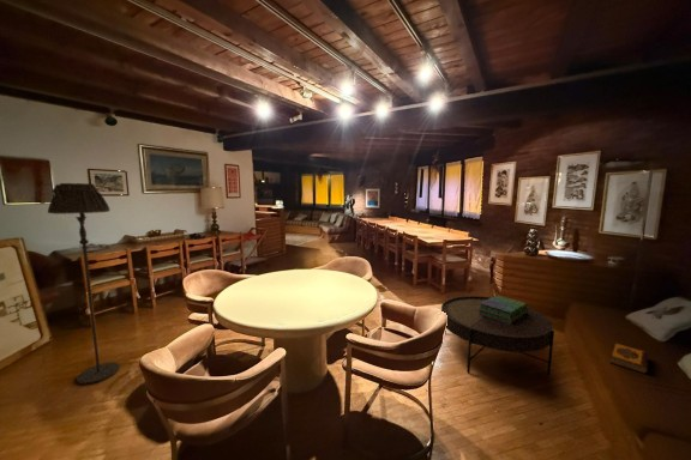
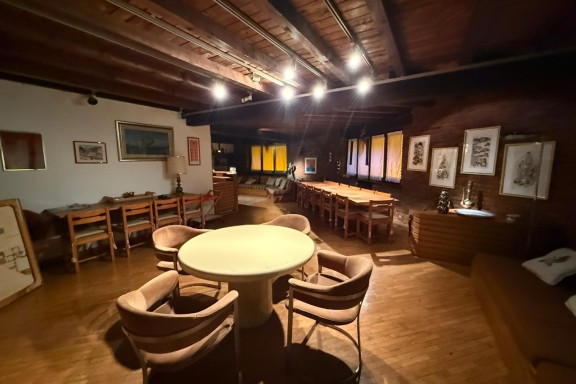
- coffee table [440,295,555,376]
- stack of books [477,293,529,323]
- floor lamp [47,182,121,386]
- hardback book [608,341,650,374]
